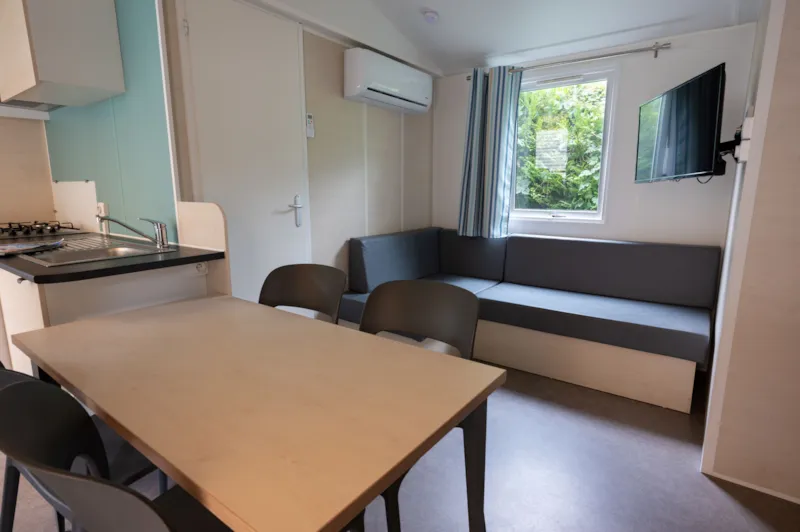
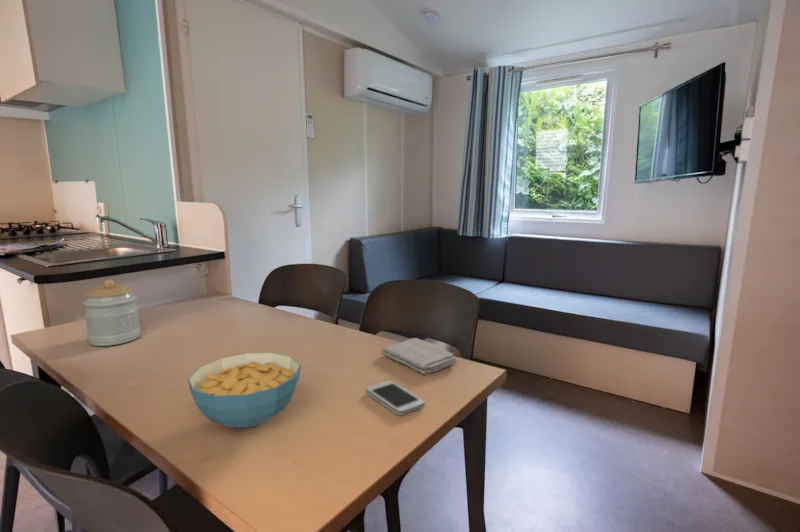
+ smartphone [365,380,426,416]
+ jar [82,279,142,347]
+ cereal bowl [187,352,302,429]
+ washcloth [381,337,458,376]
